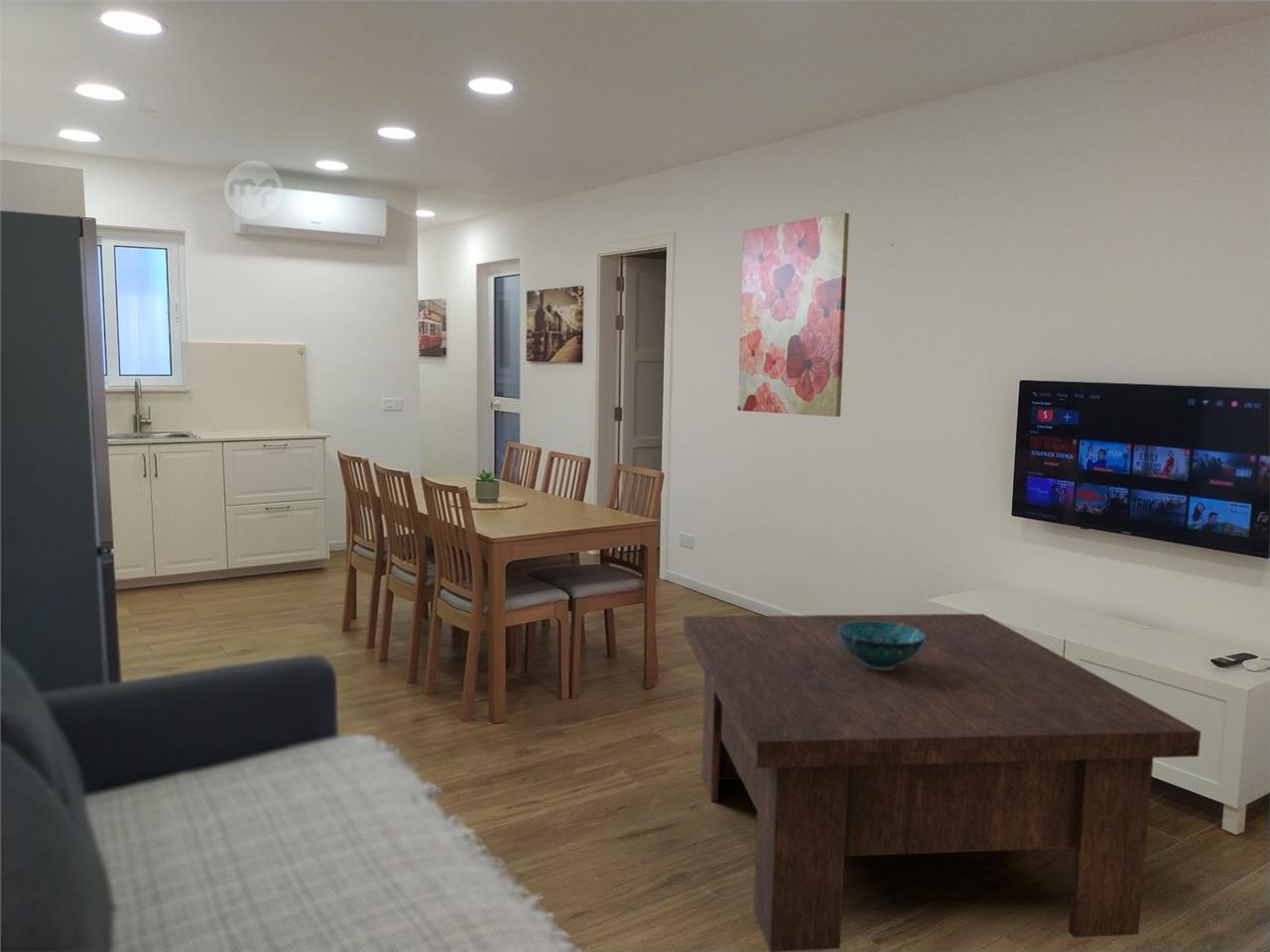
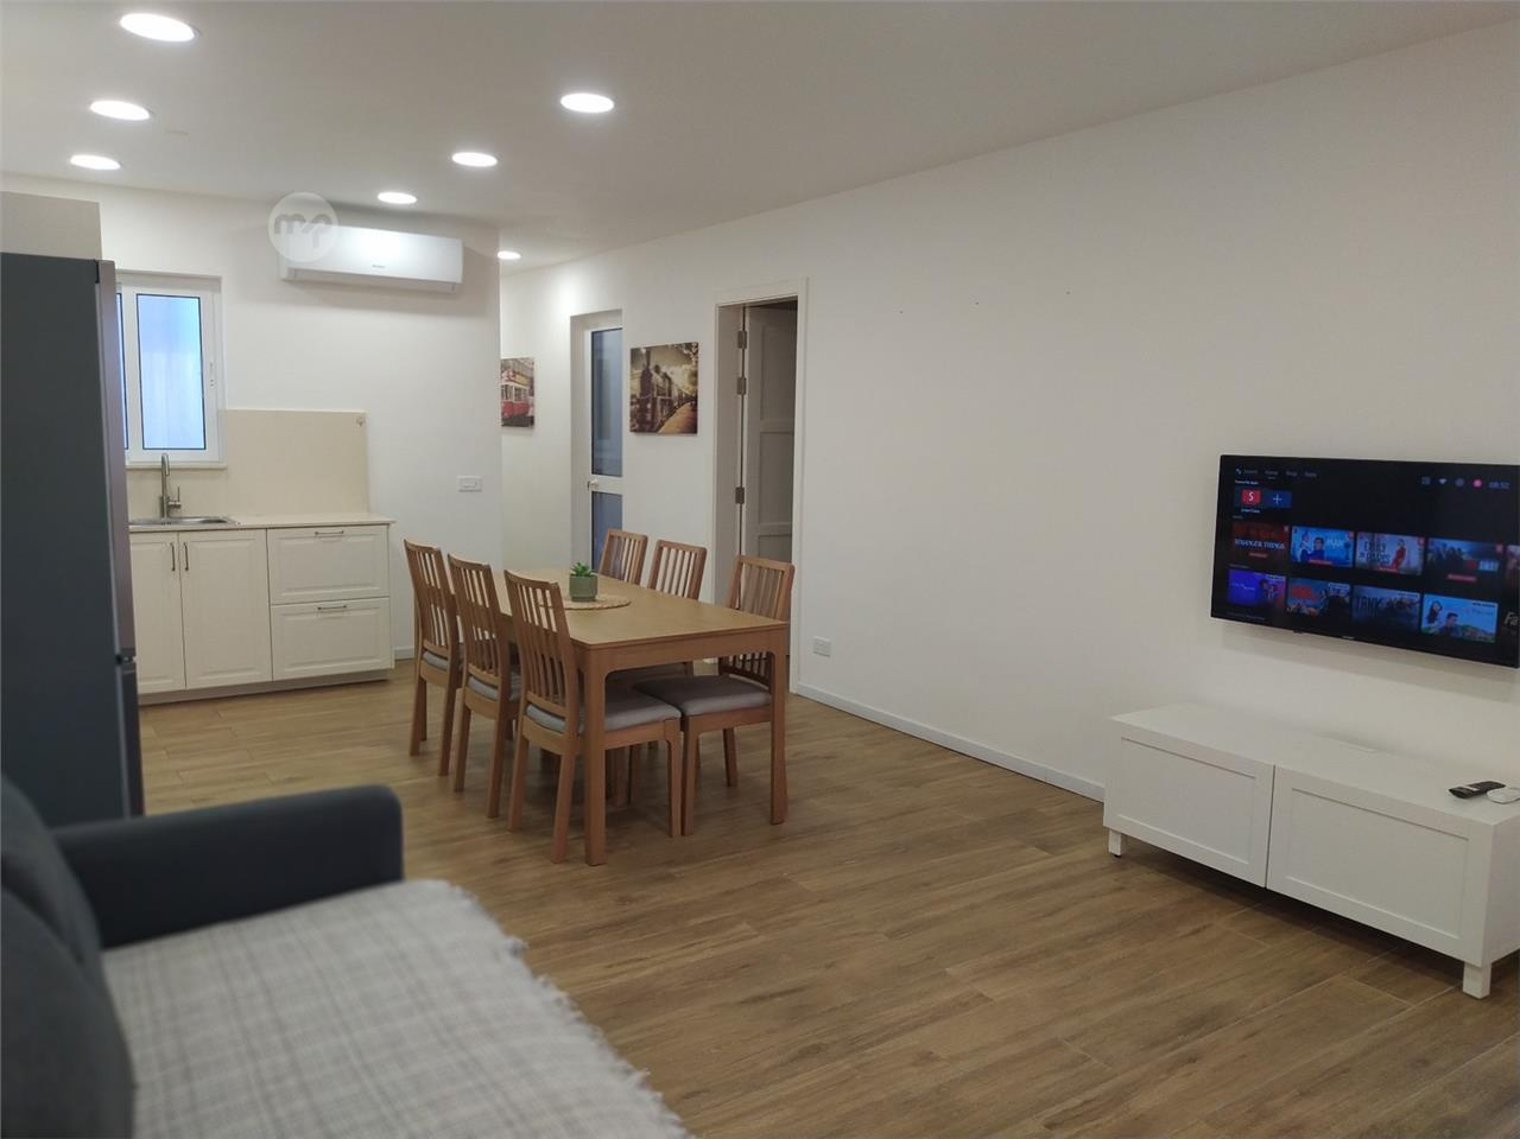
- decorative bowl [837,621,926,669]
- wall art [736,212,850,417]
- coffee table [683,613,1202,952]
